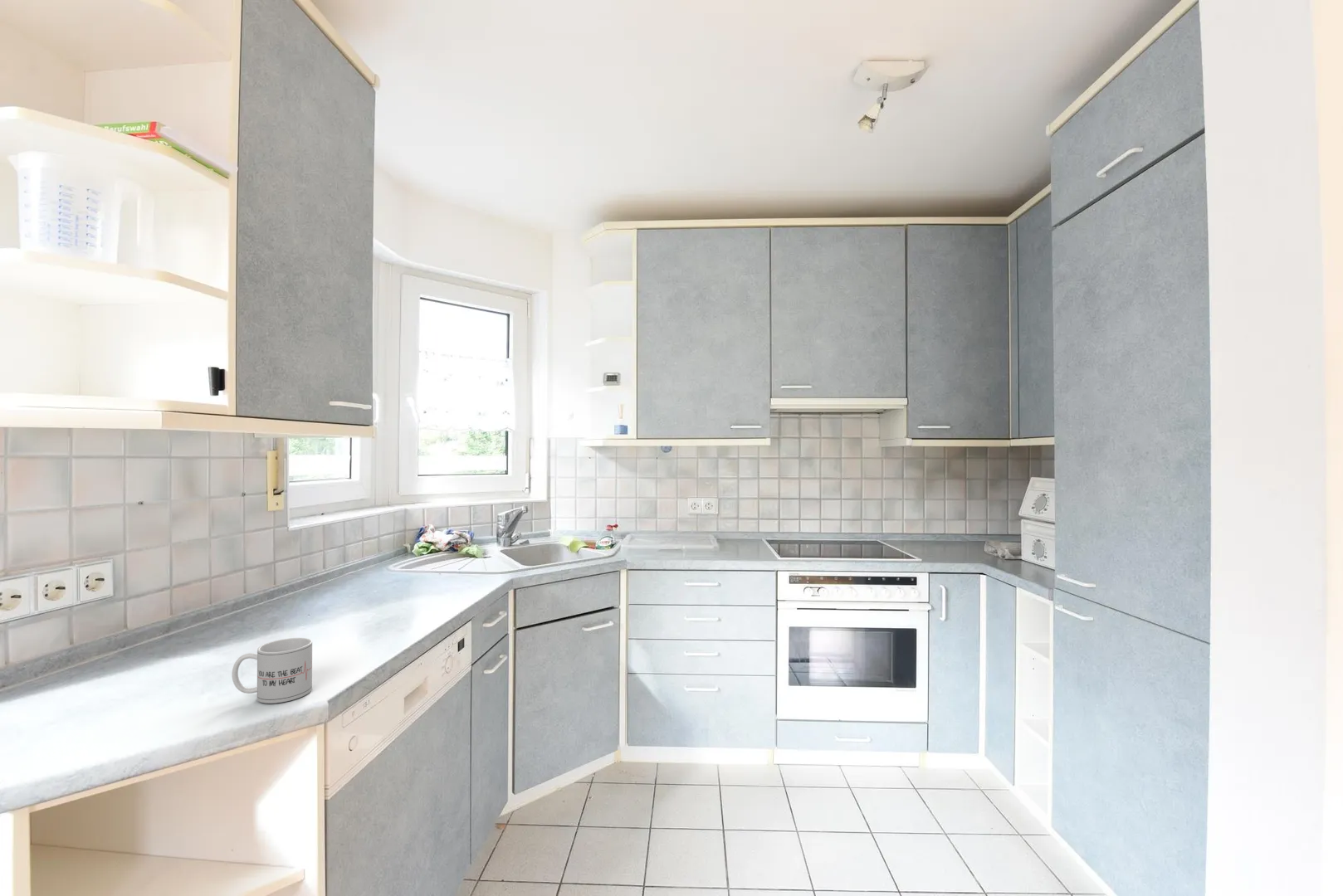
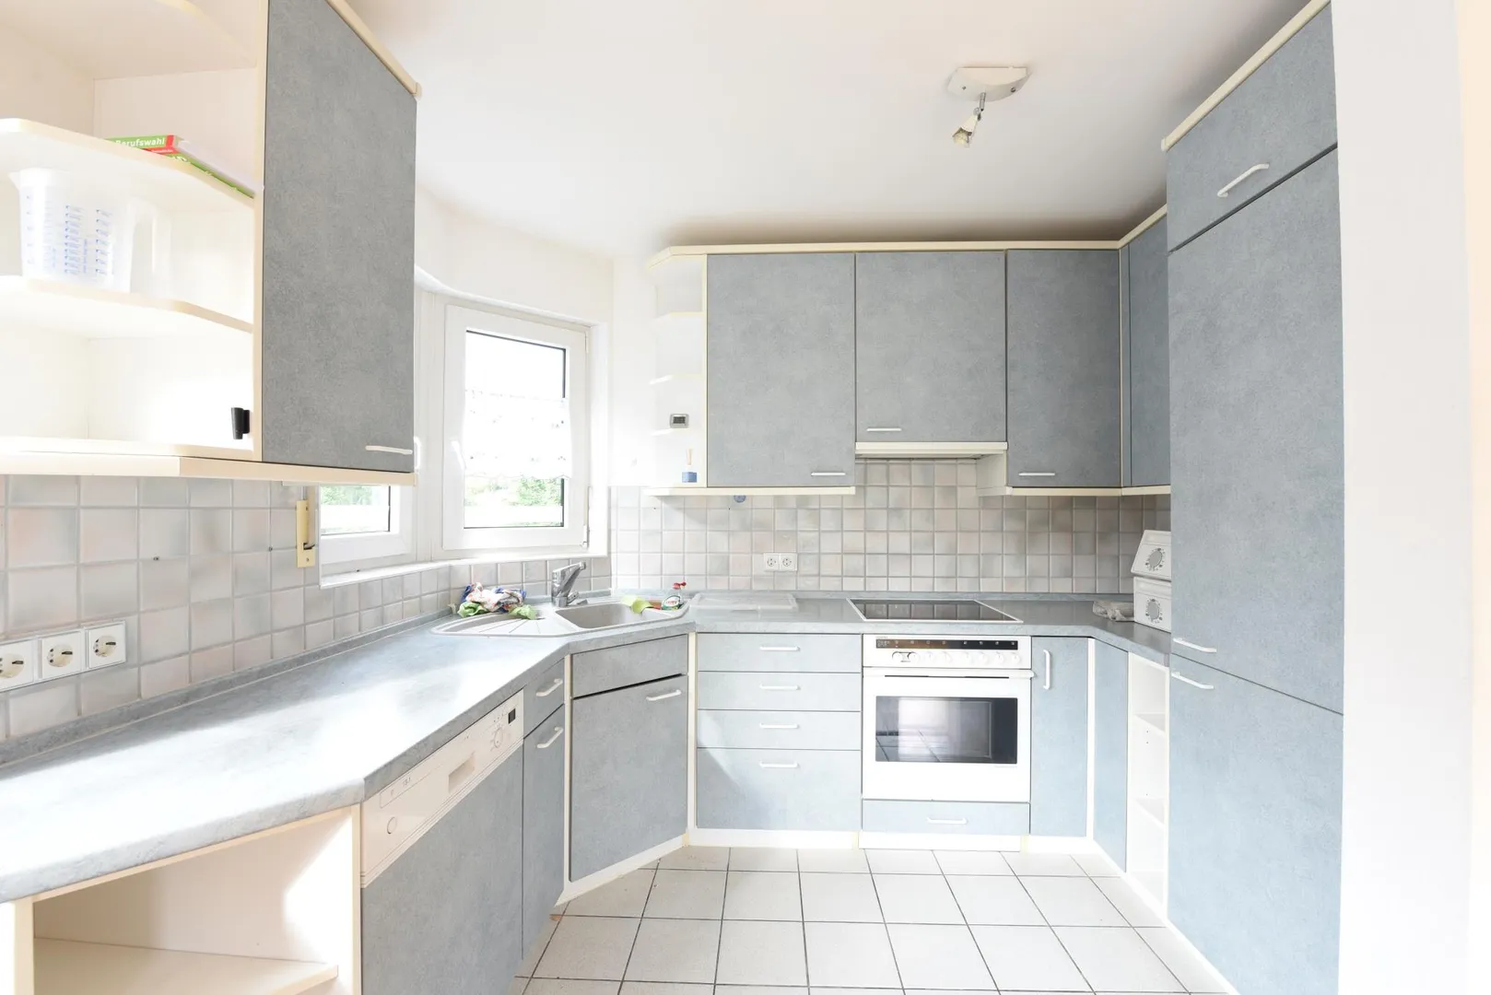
- mug [232,637,313,704]
